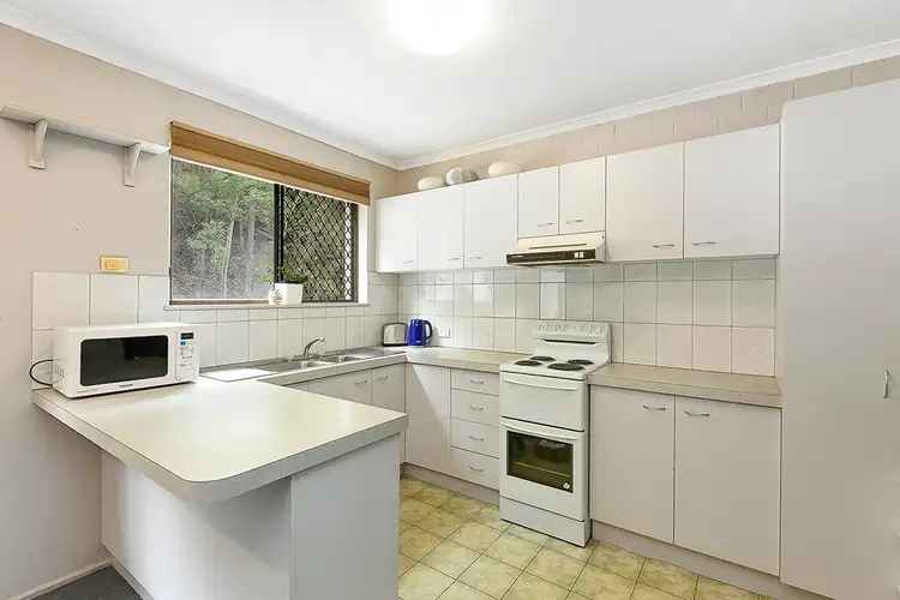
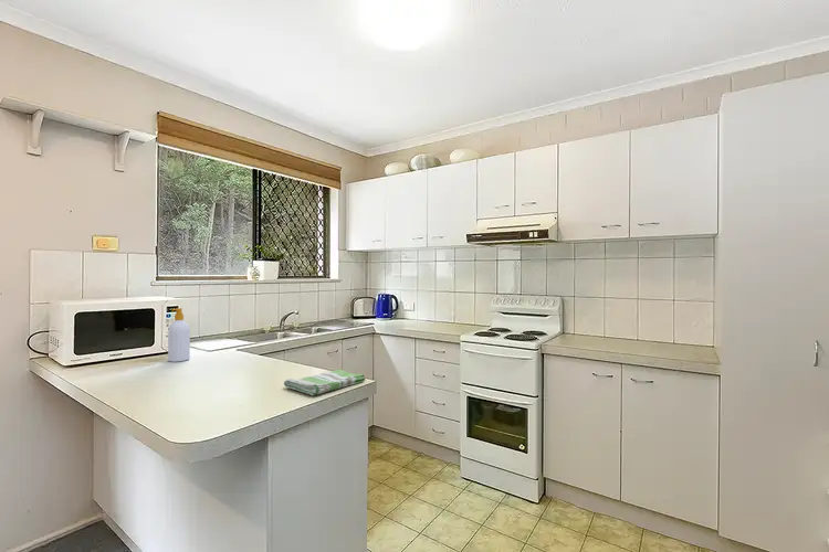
+ soap bottle [167,307,191,363]
+ dish towel [283,369,366,396]
